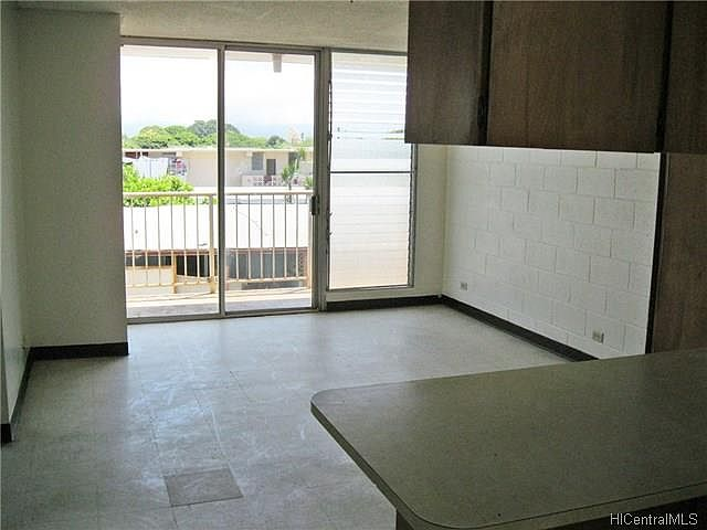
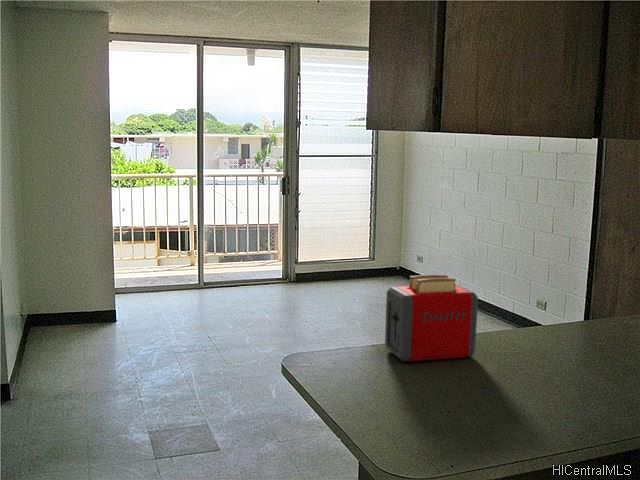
+ toaster [384,274,479,363]
